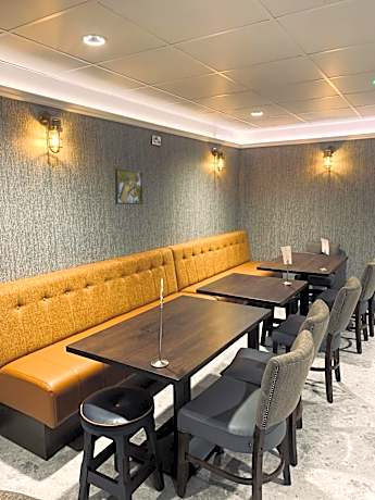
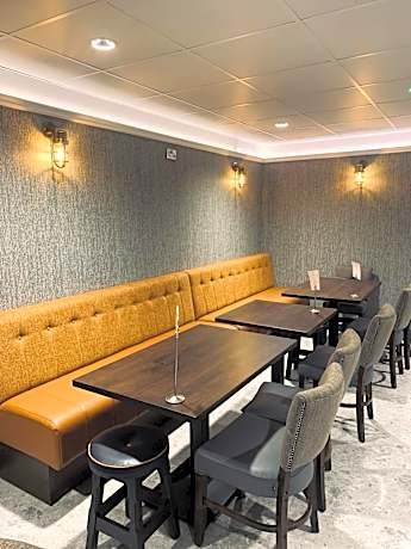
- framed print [114,167,143,205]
